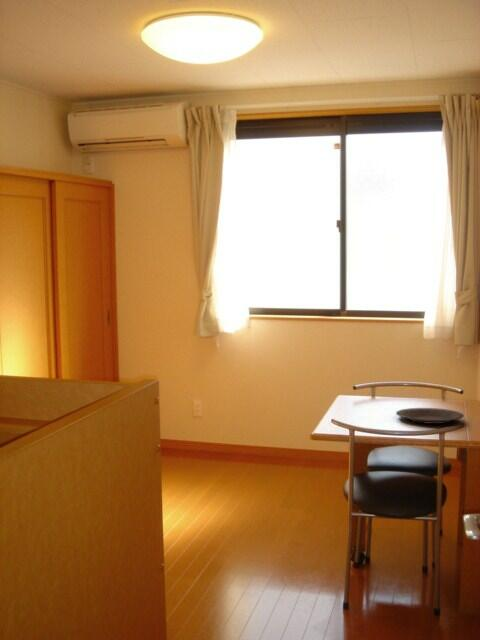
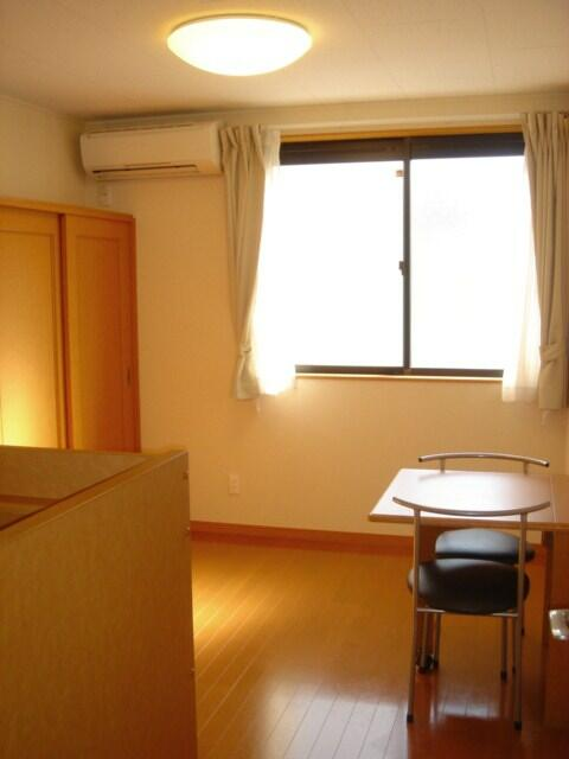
- plate [395,407,465,425]
